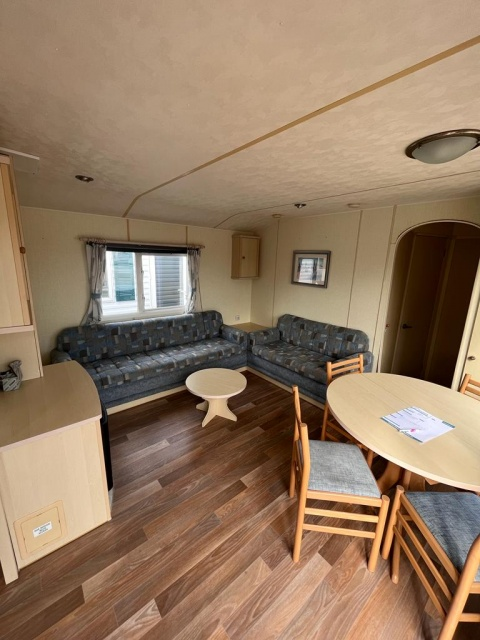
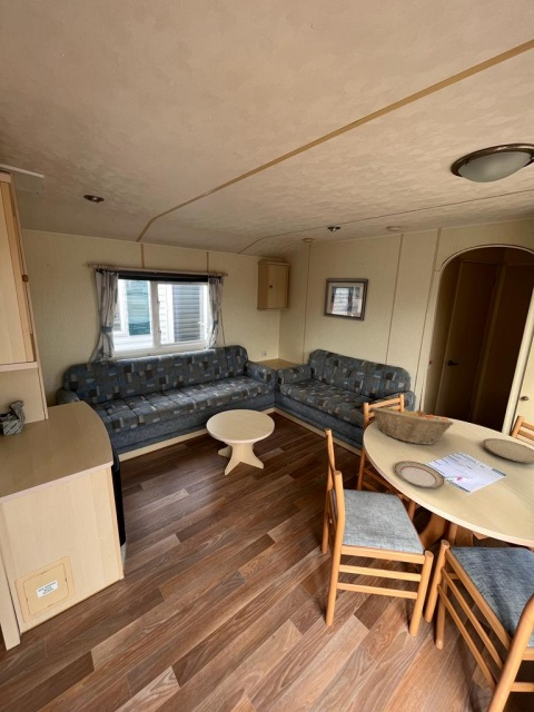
+ fruit basket [369,405,455,446]
+ plate [393,459,445,490]
+ plate [482,437,534,464]
